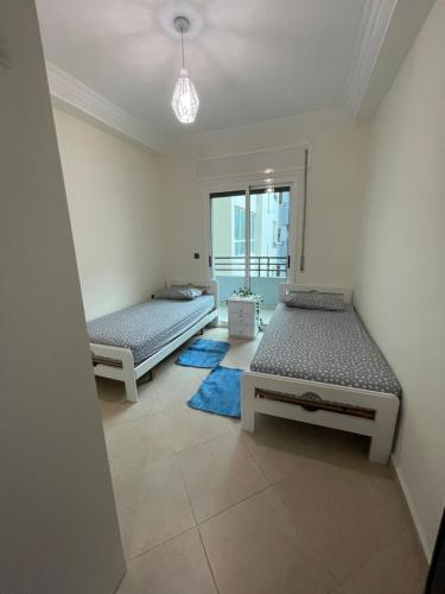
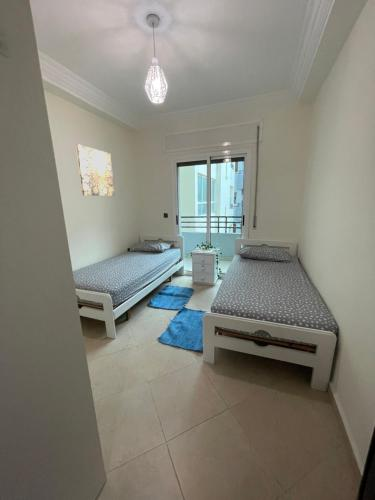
+ wall art [75,143,115,197]
